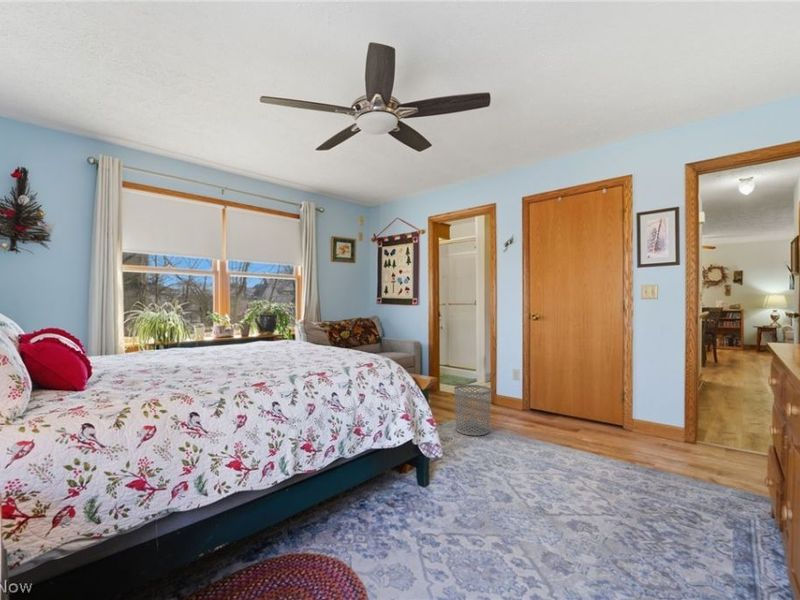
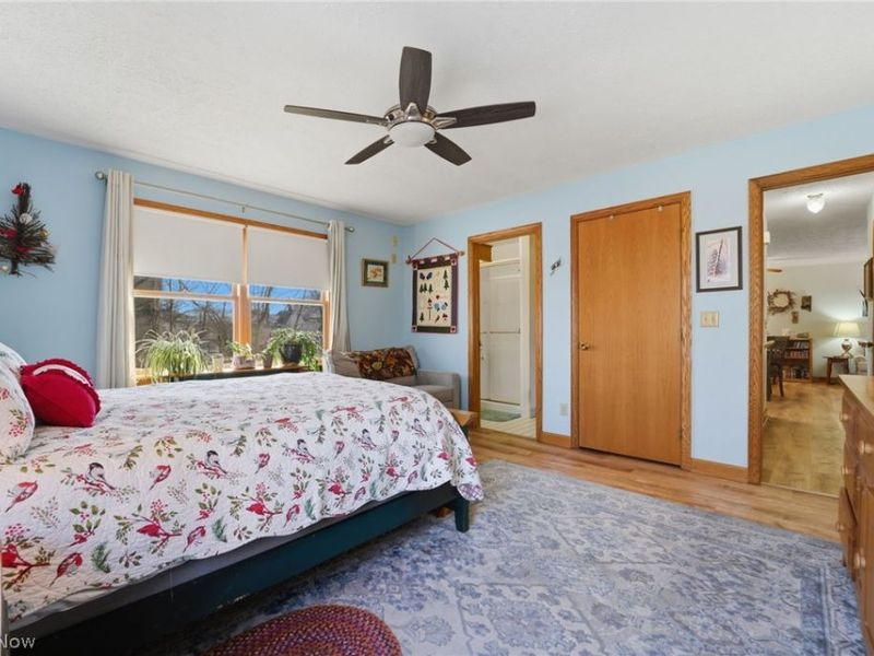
- waste bin [453,384,492,437]
